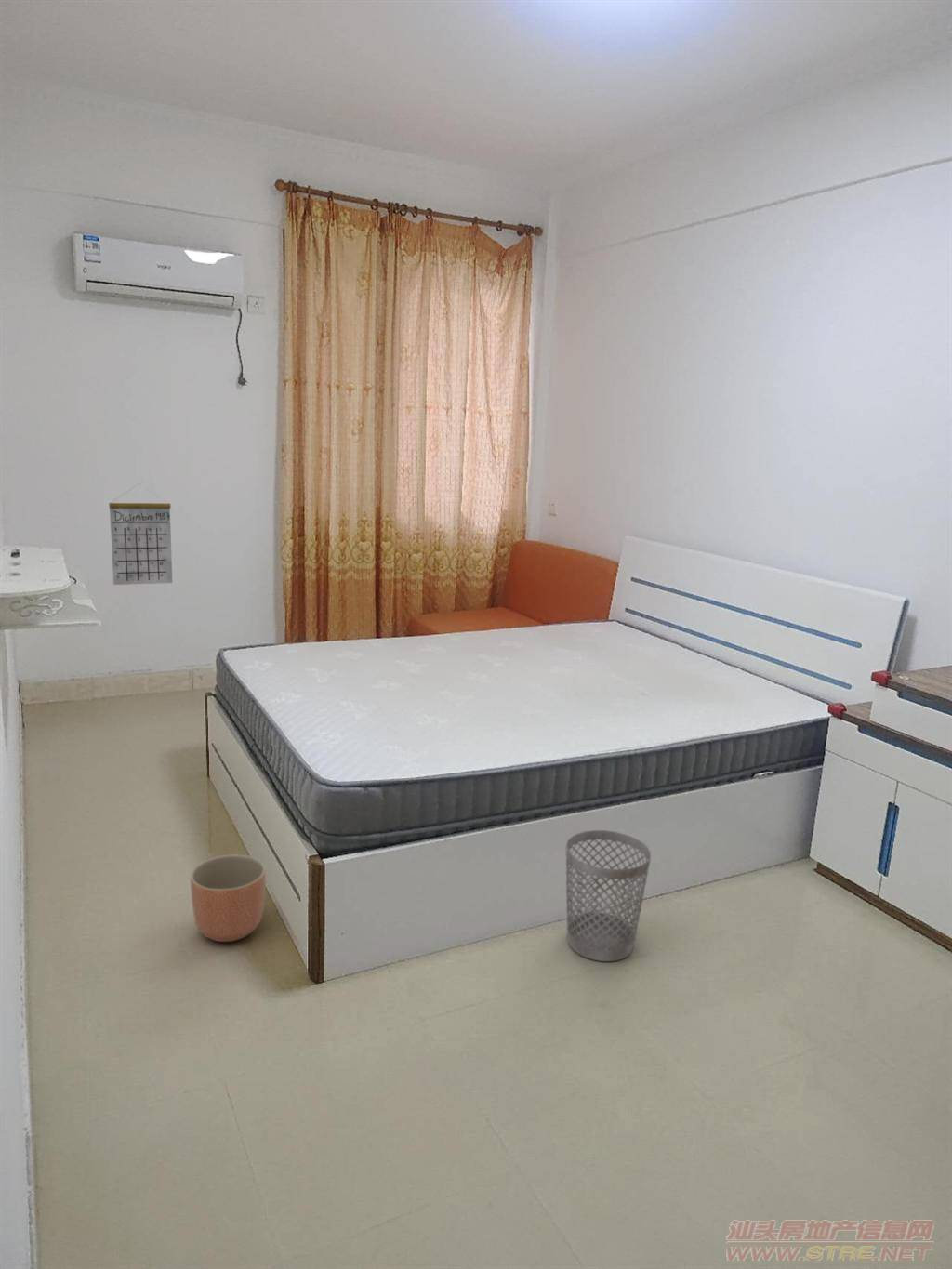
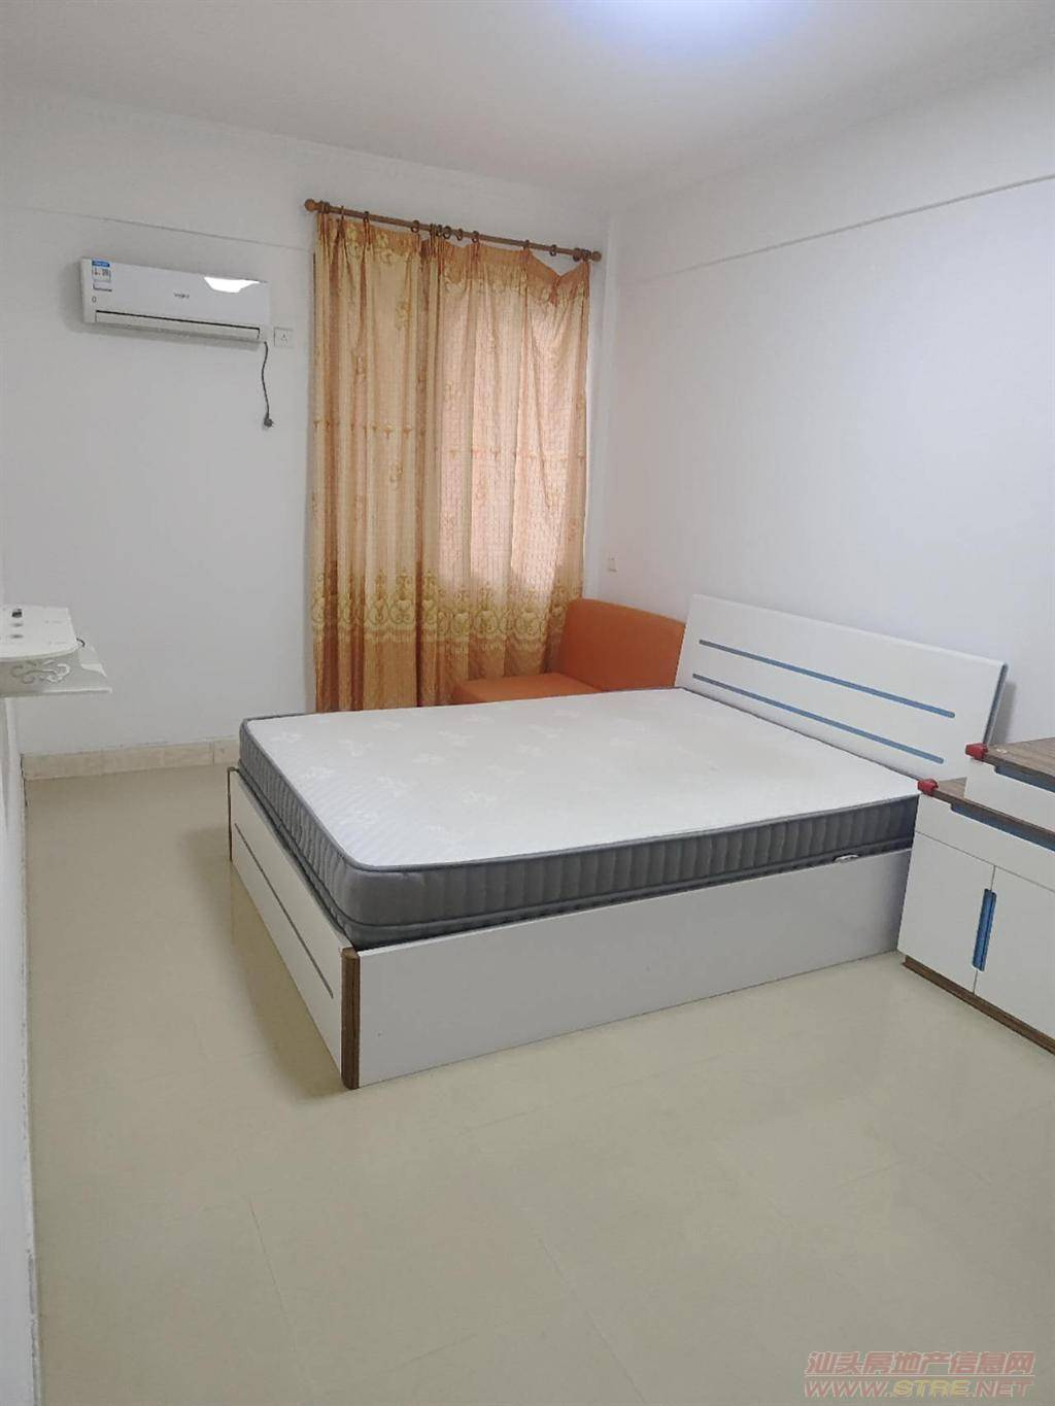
- calendar [108,483,173,586]
- planter [190,853,267,943]
- wastebasket [565,829,652,962]
